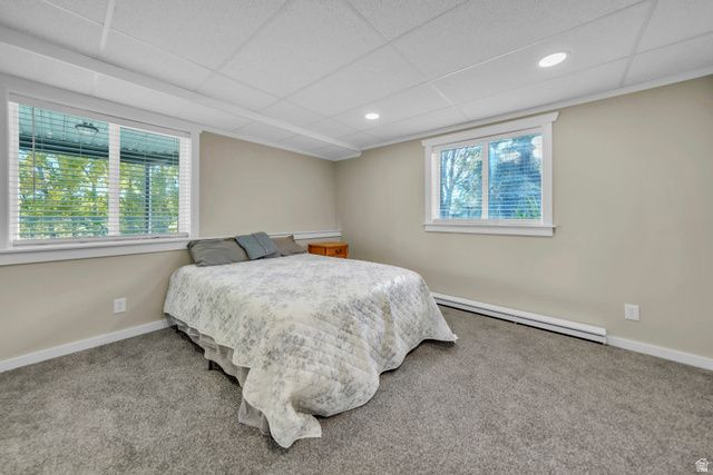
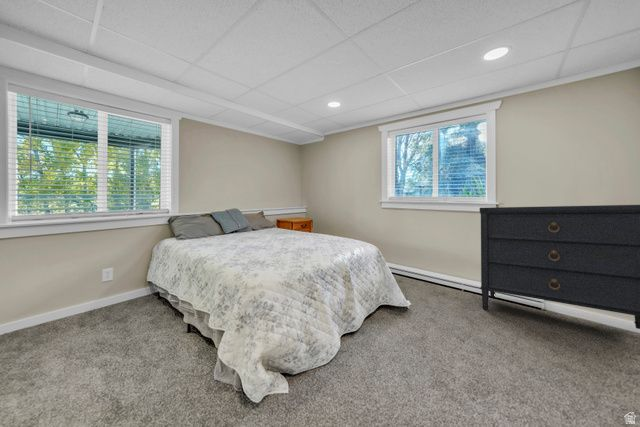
+ dresser [479,204,640,330]
